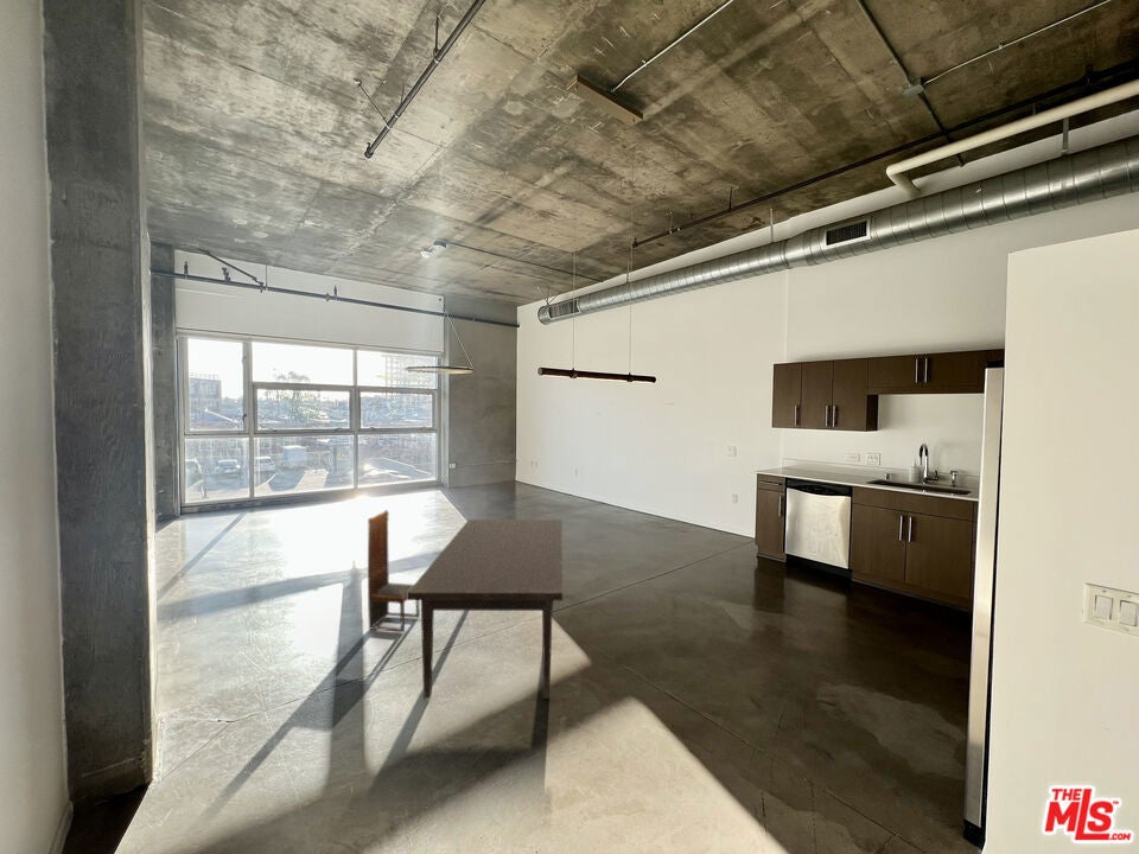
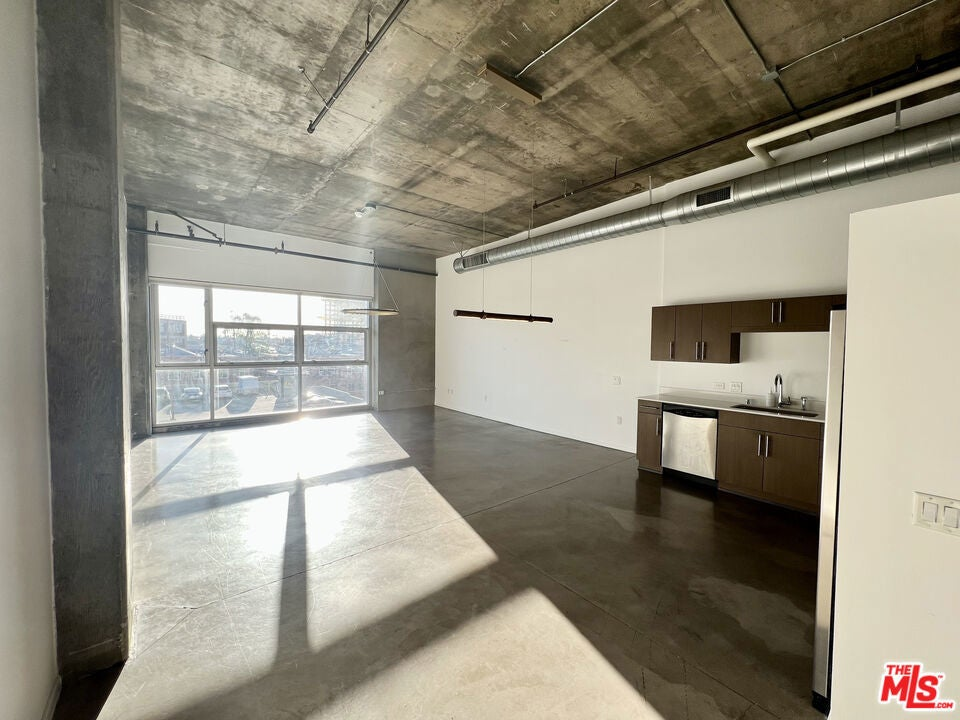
- dining table [407,518,564,700]
- dining chair [367,509,421,633]
